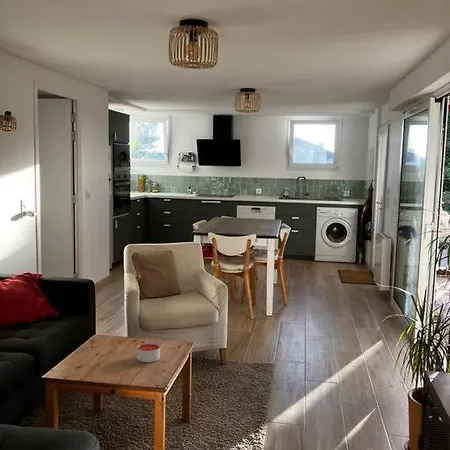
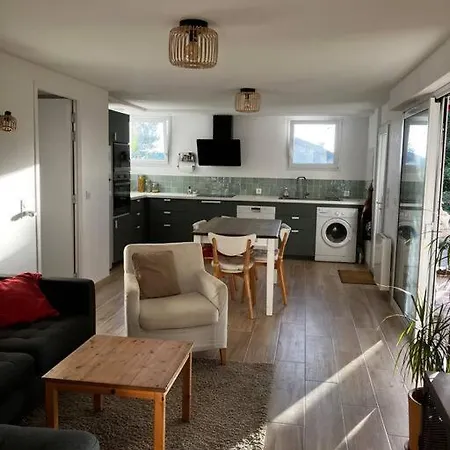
- candle [136,342,161,363]
